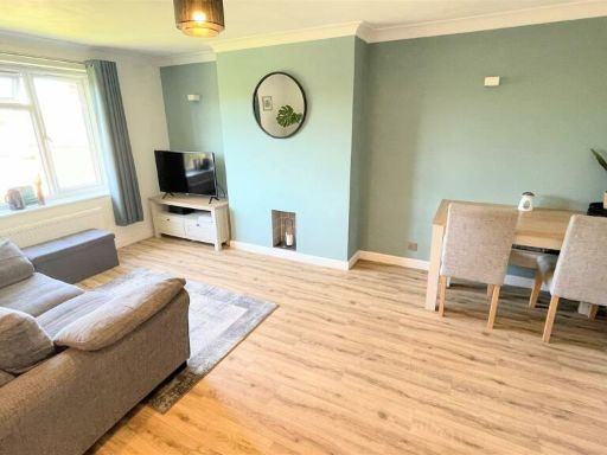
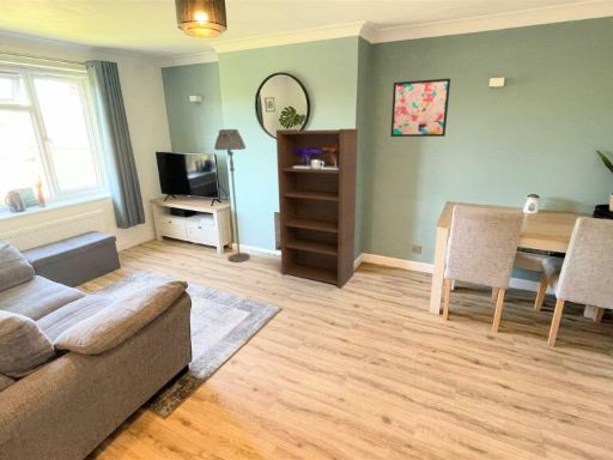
+ wall art [389,77,451,138]
+ bookshelf [275,128,359,289]
+ floor lamp [213,128,251,264]
